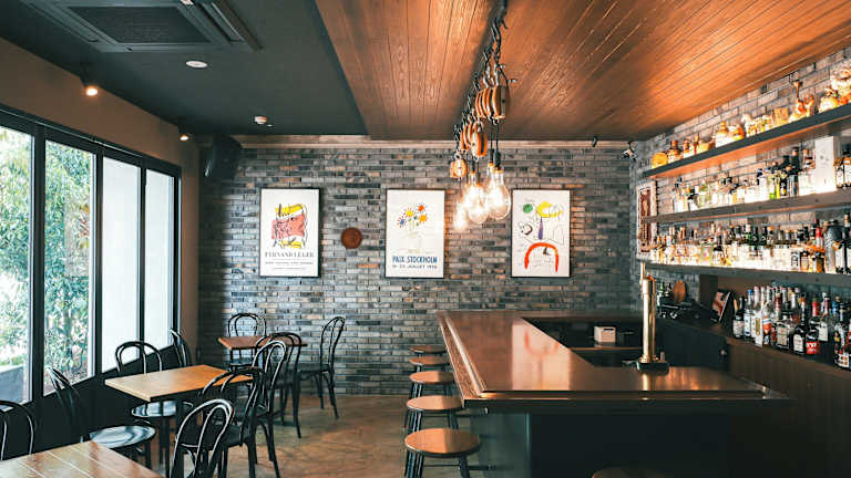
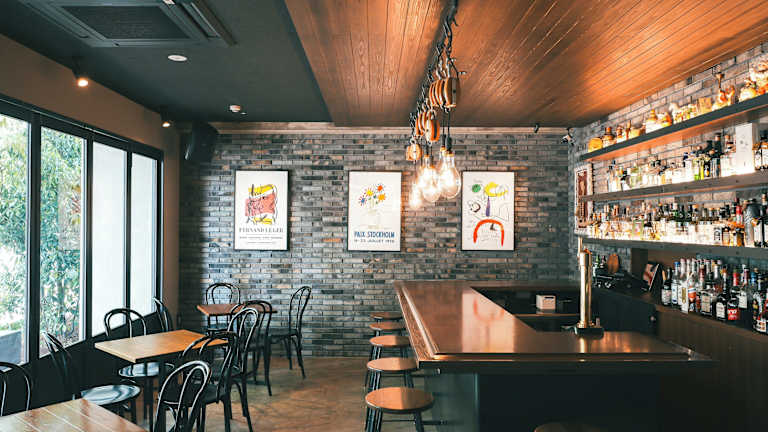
- decorative plate [339,226,365,251]
